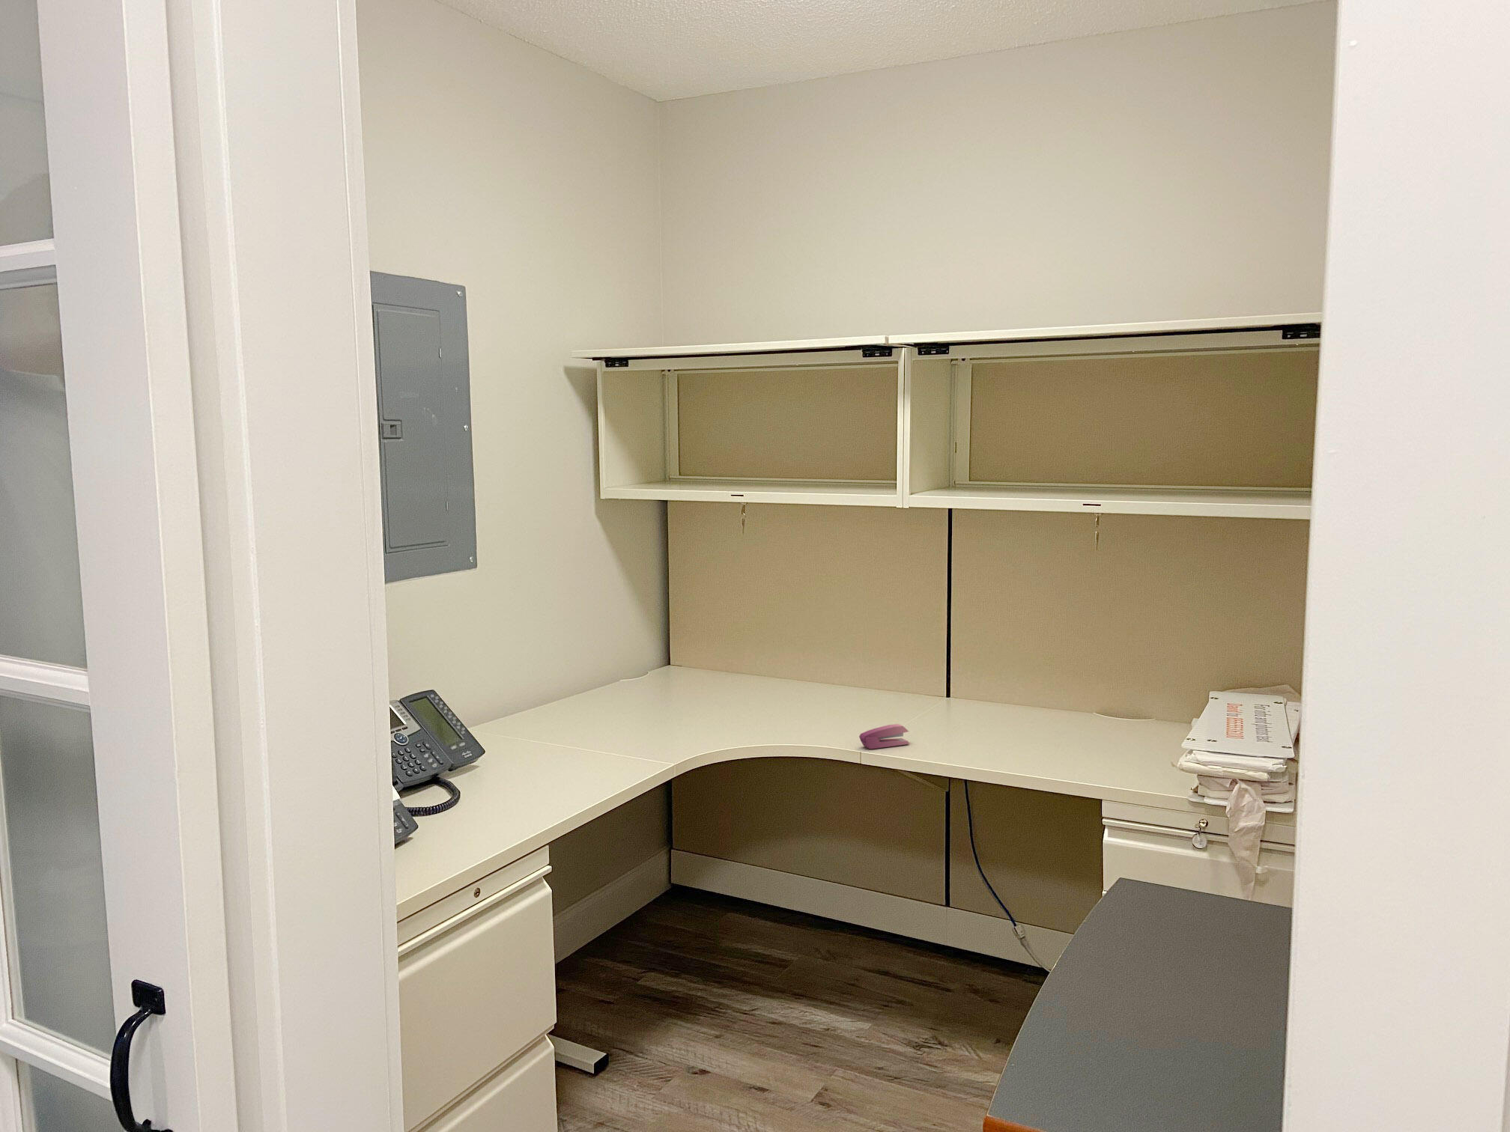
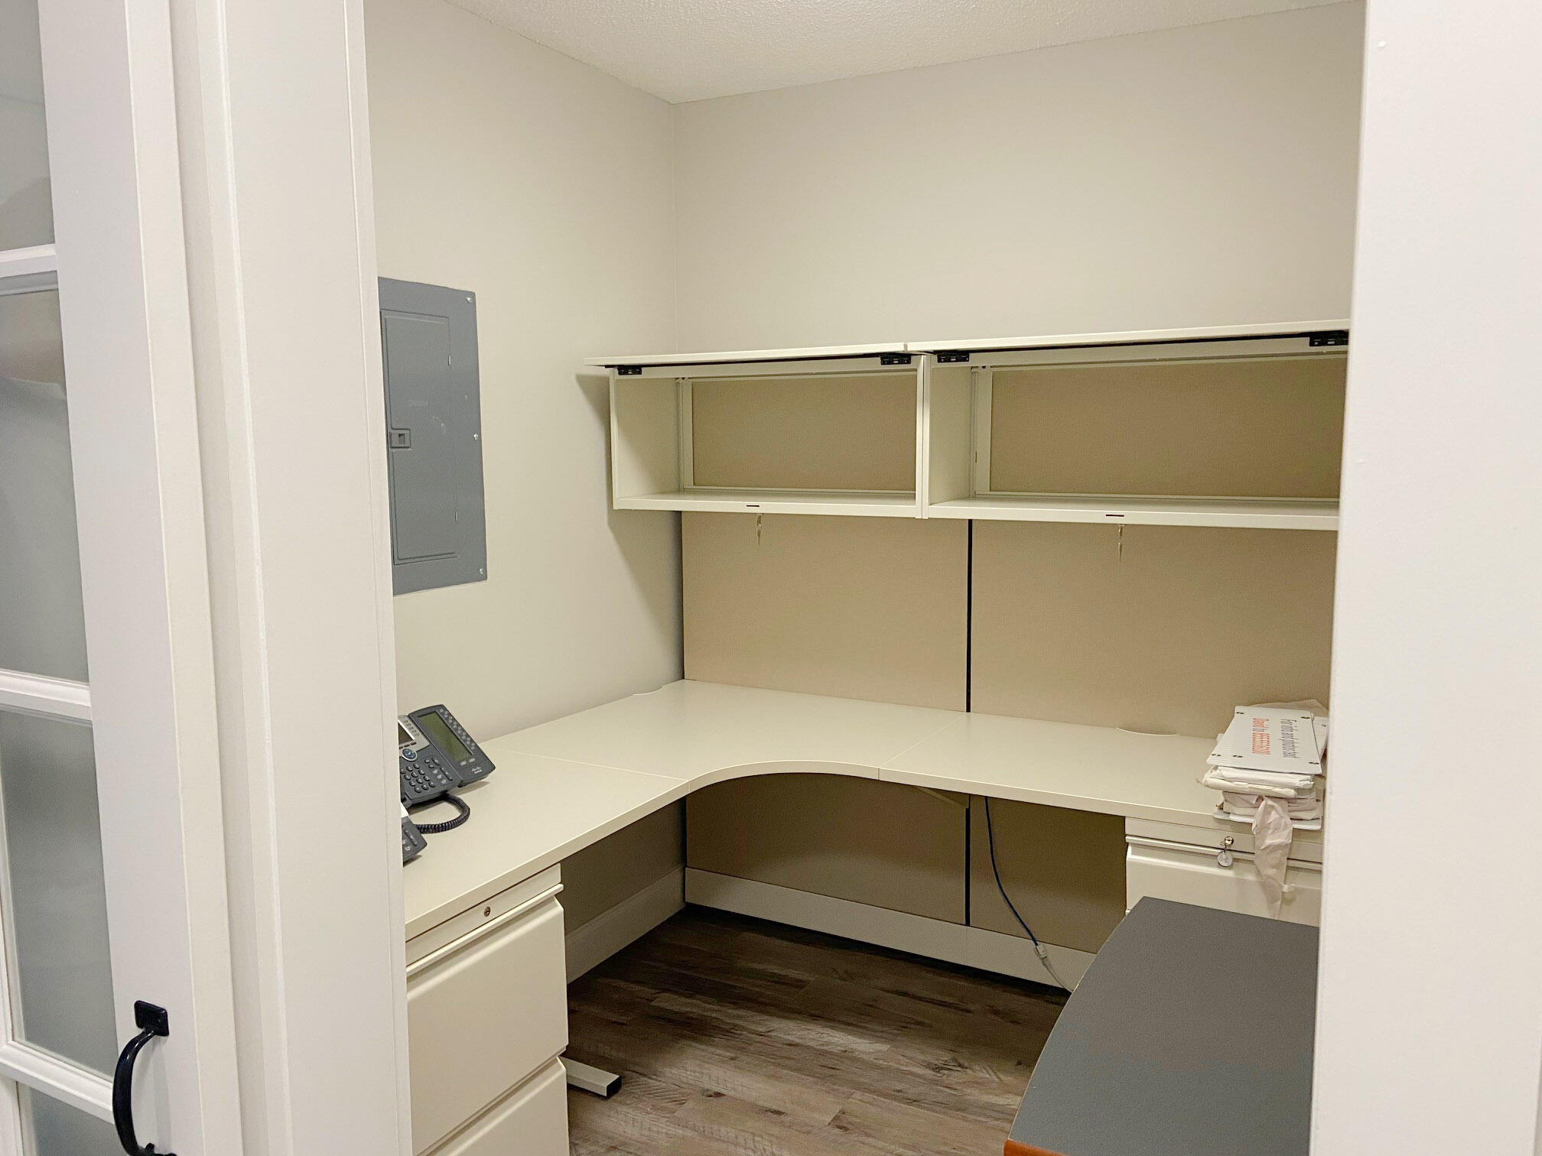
- stapler [858,723,910,750]
